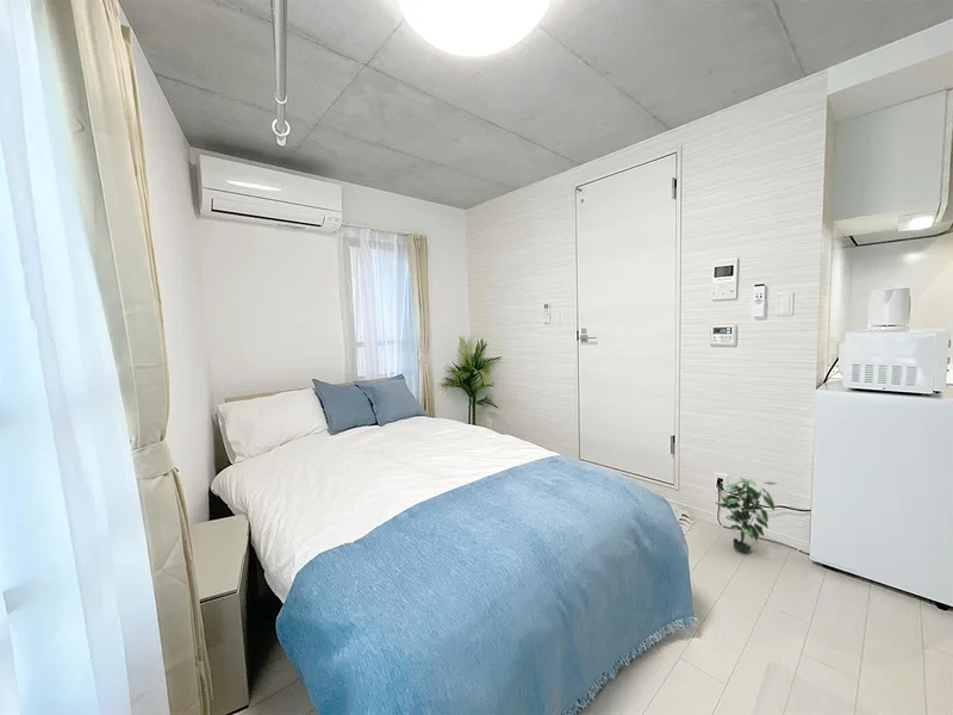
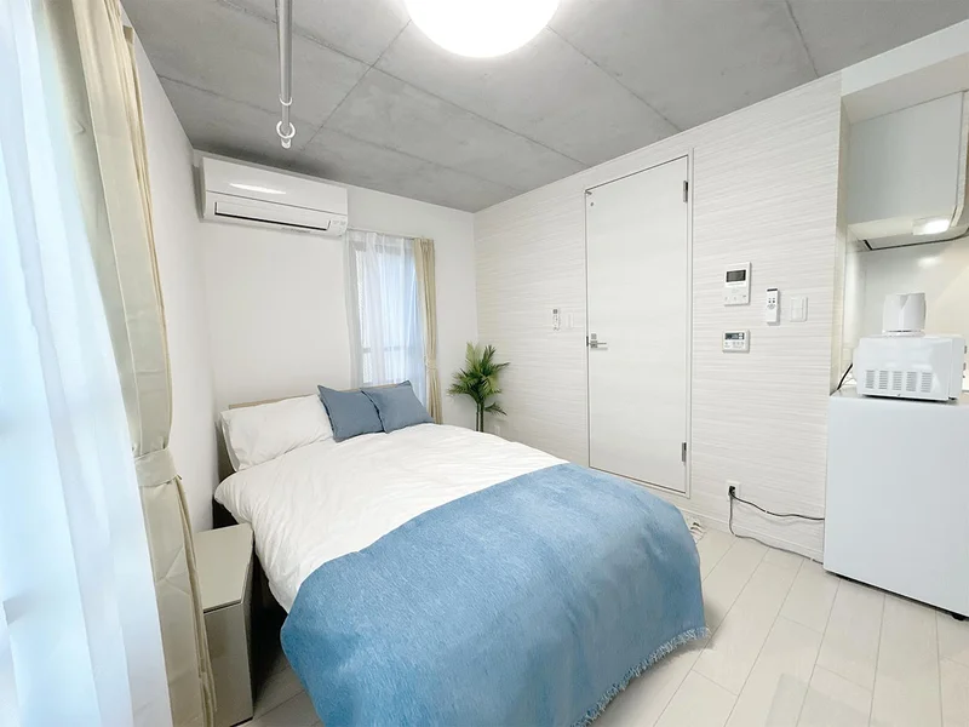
- potted plant [714,475,778,554]
